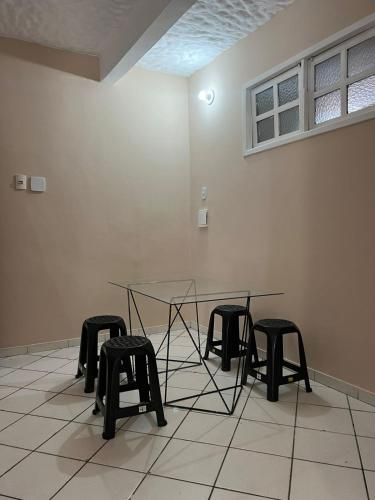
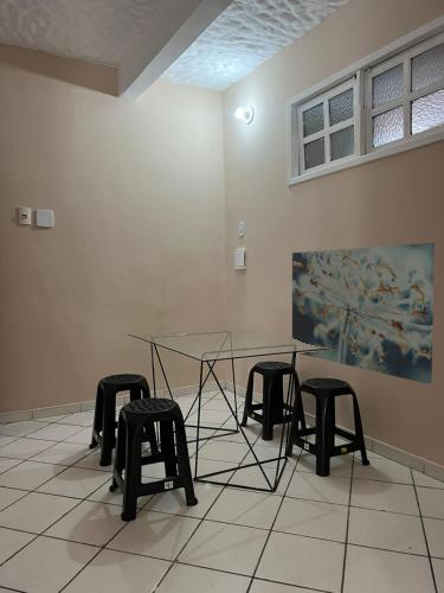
+ wall art [291,242,436,385]
